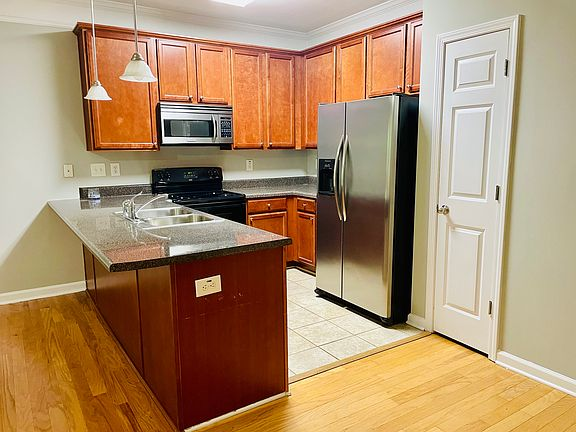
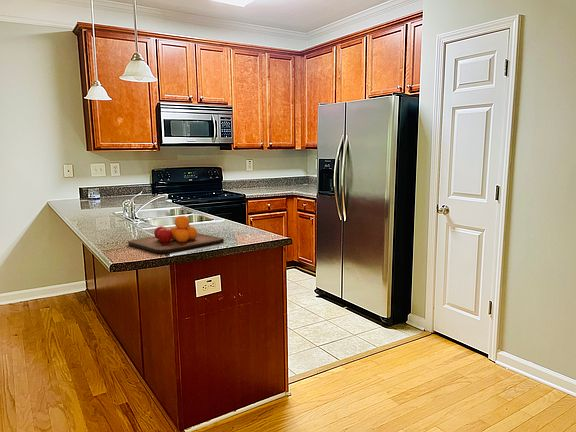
+ chopping board [127,215,225,254]
